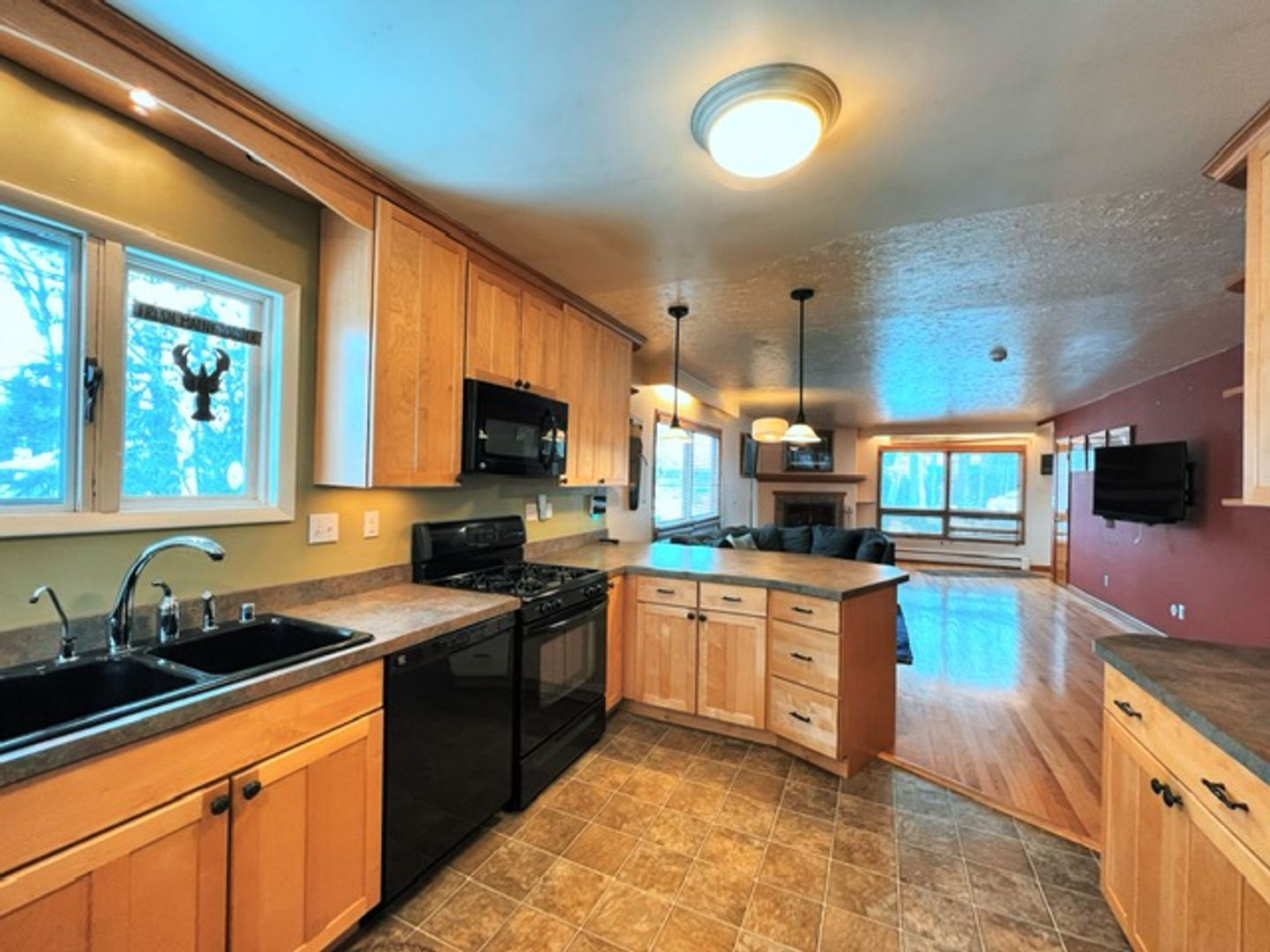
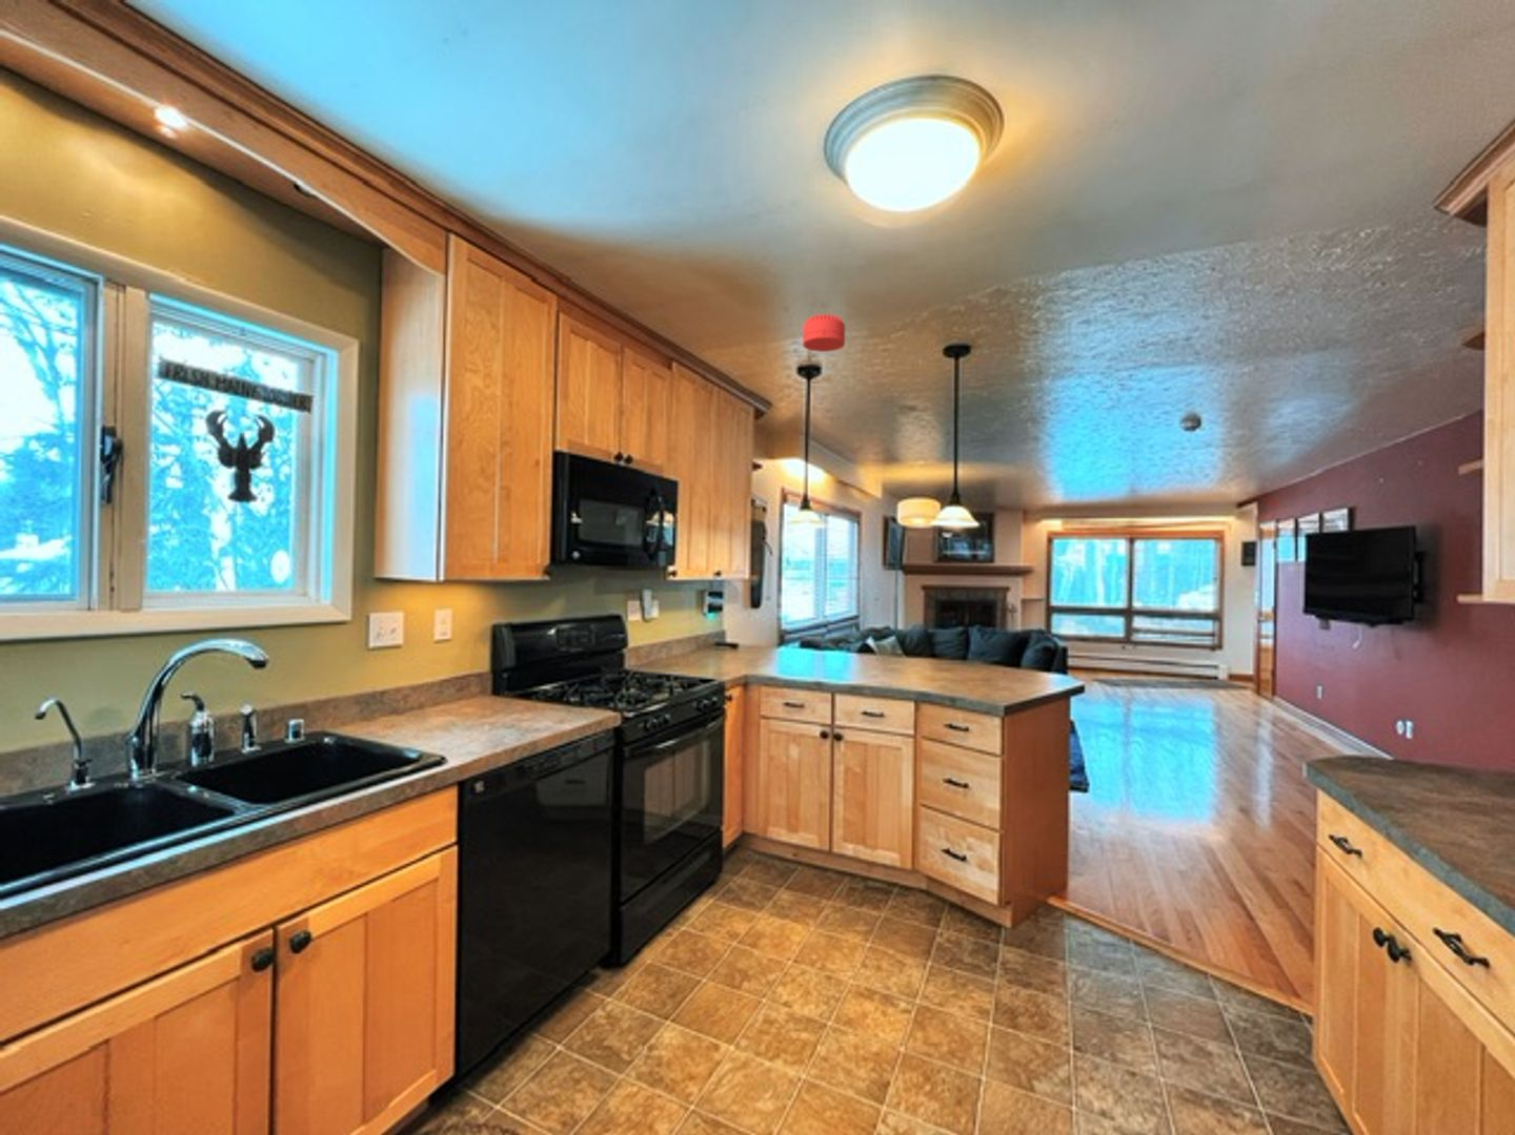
+ smoke detector [802,314,846,353]
